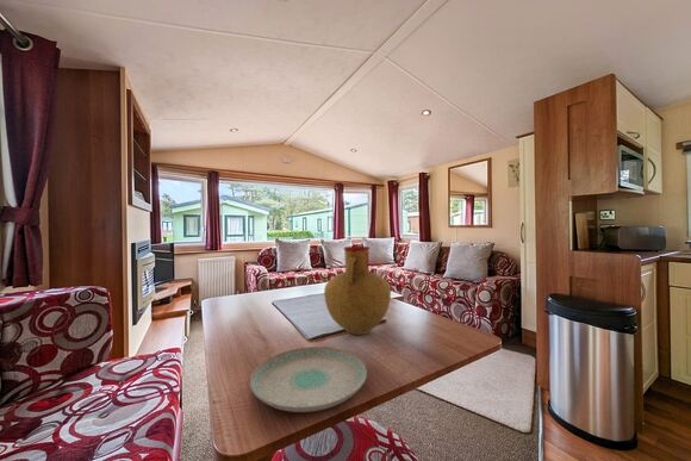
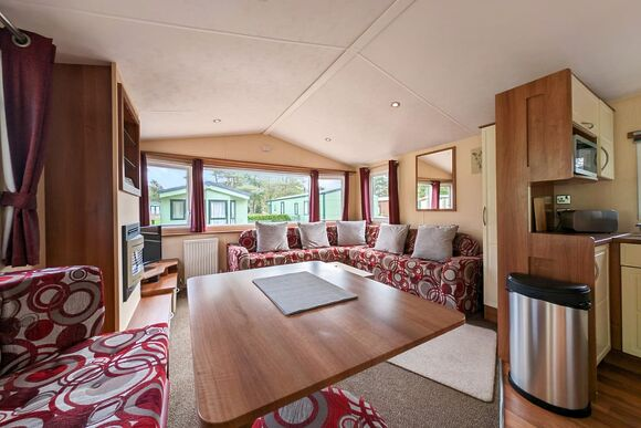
- vase [323,245,392,336]
- plate [249,345,368,413]
